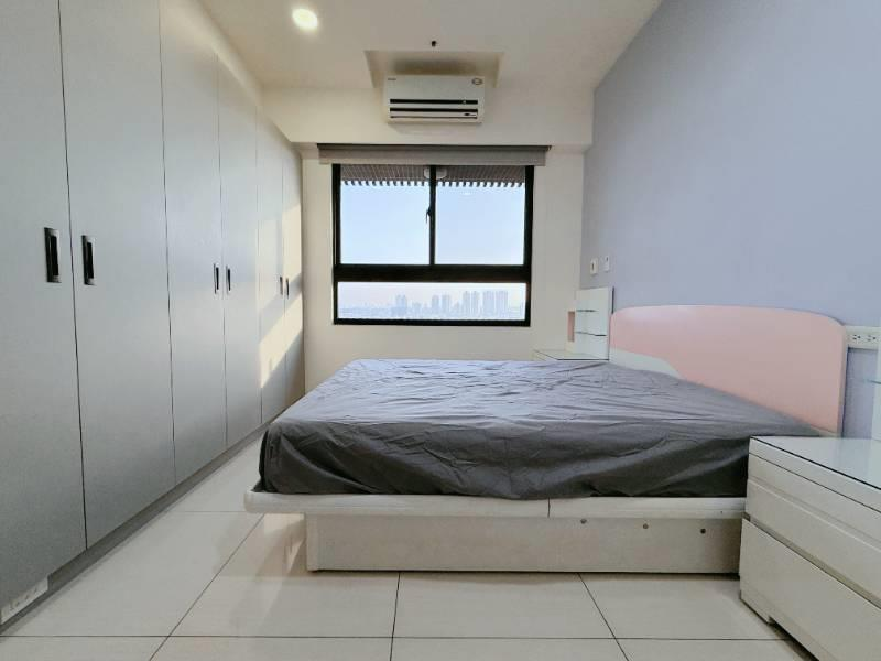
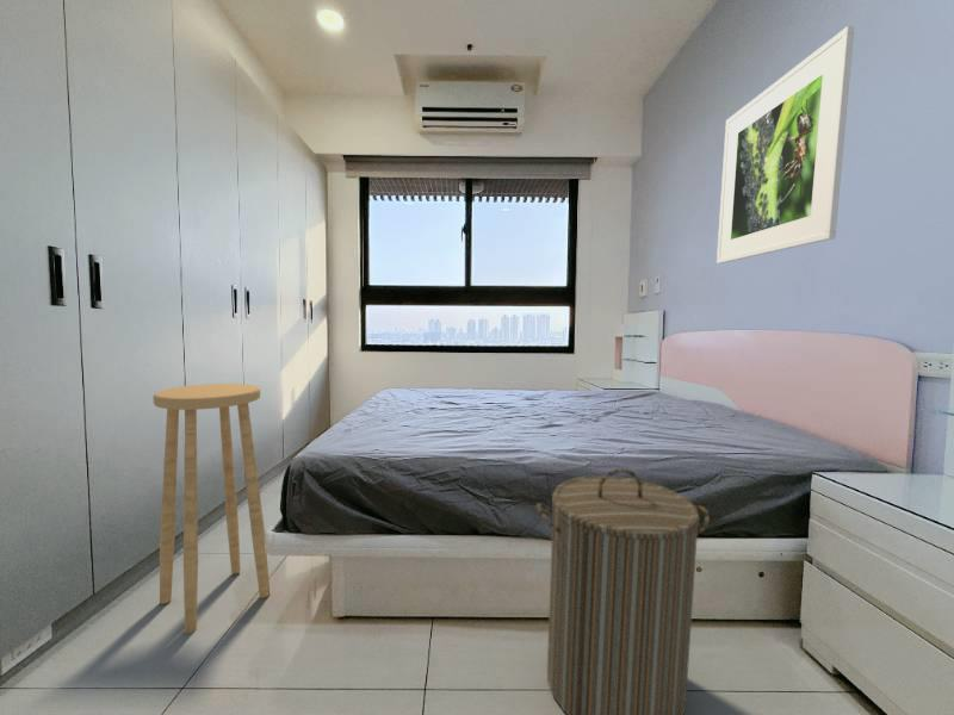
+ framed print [715,25,855,265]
+ laundry hamper [535,468,711,715]
+ stool [153,383,271,635]
